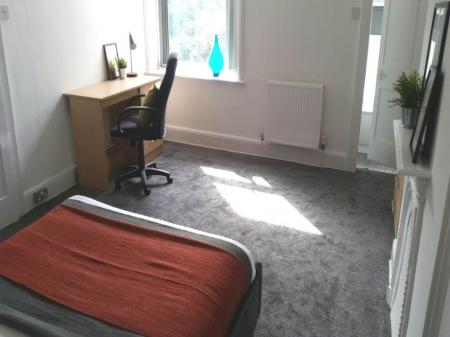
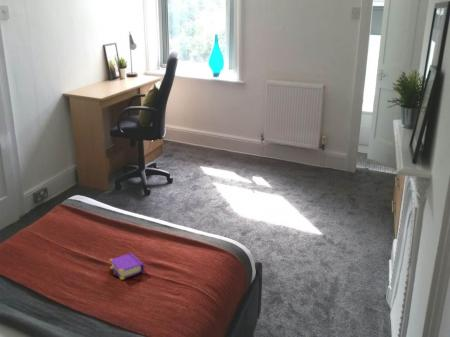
+ book [109,252,145,281]
